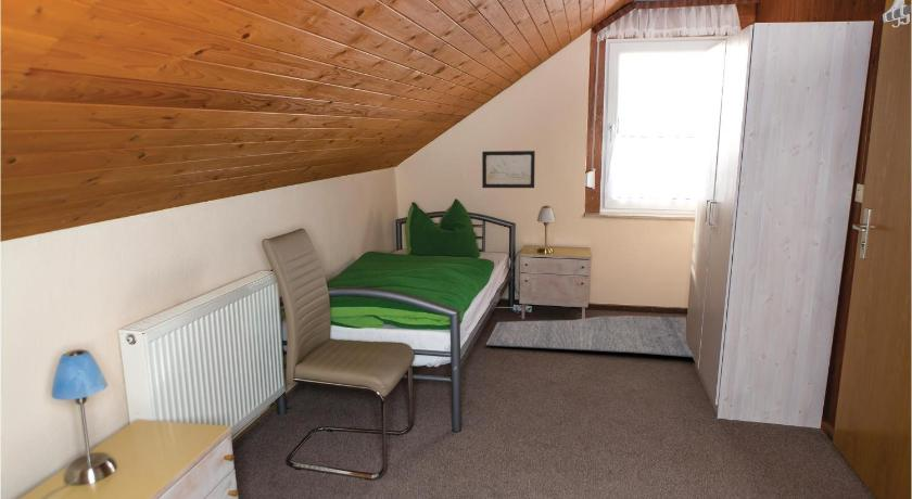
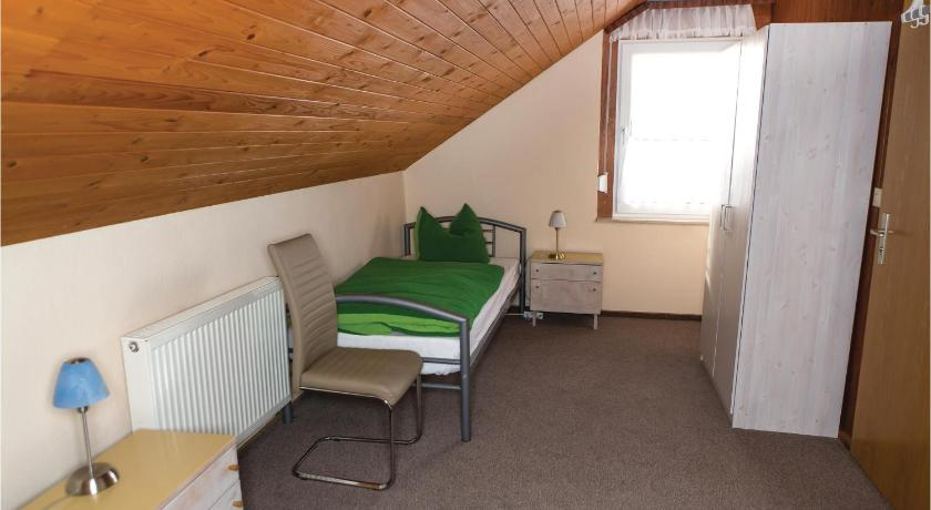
- wall art [481,150,536,189]
- rug [485,315,696,358]
